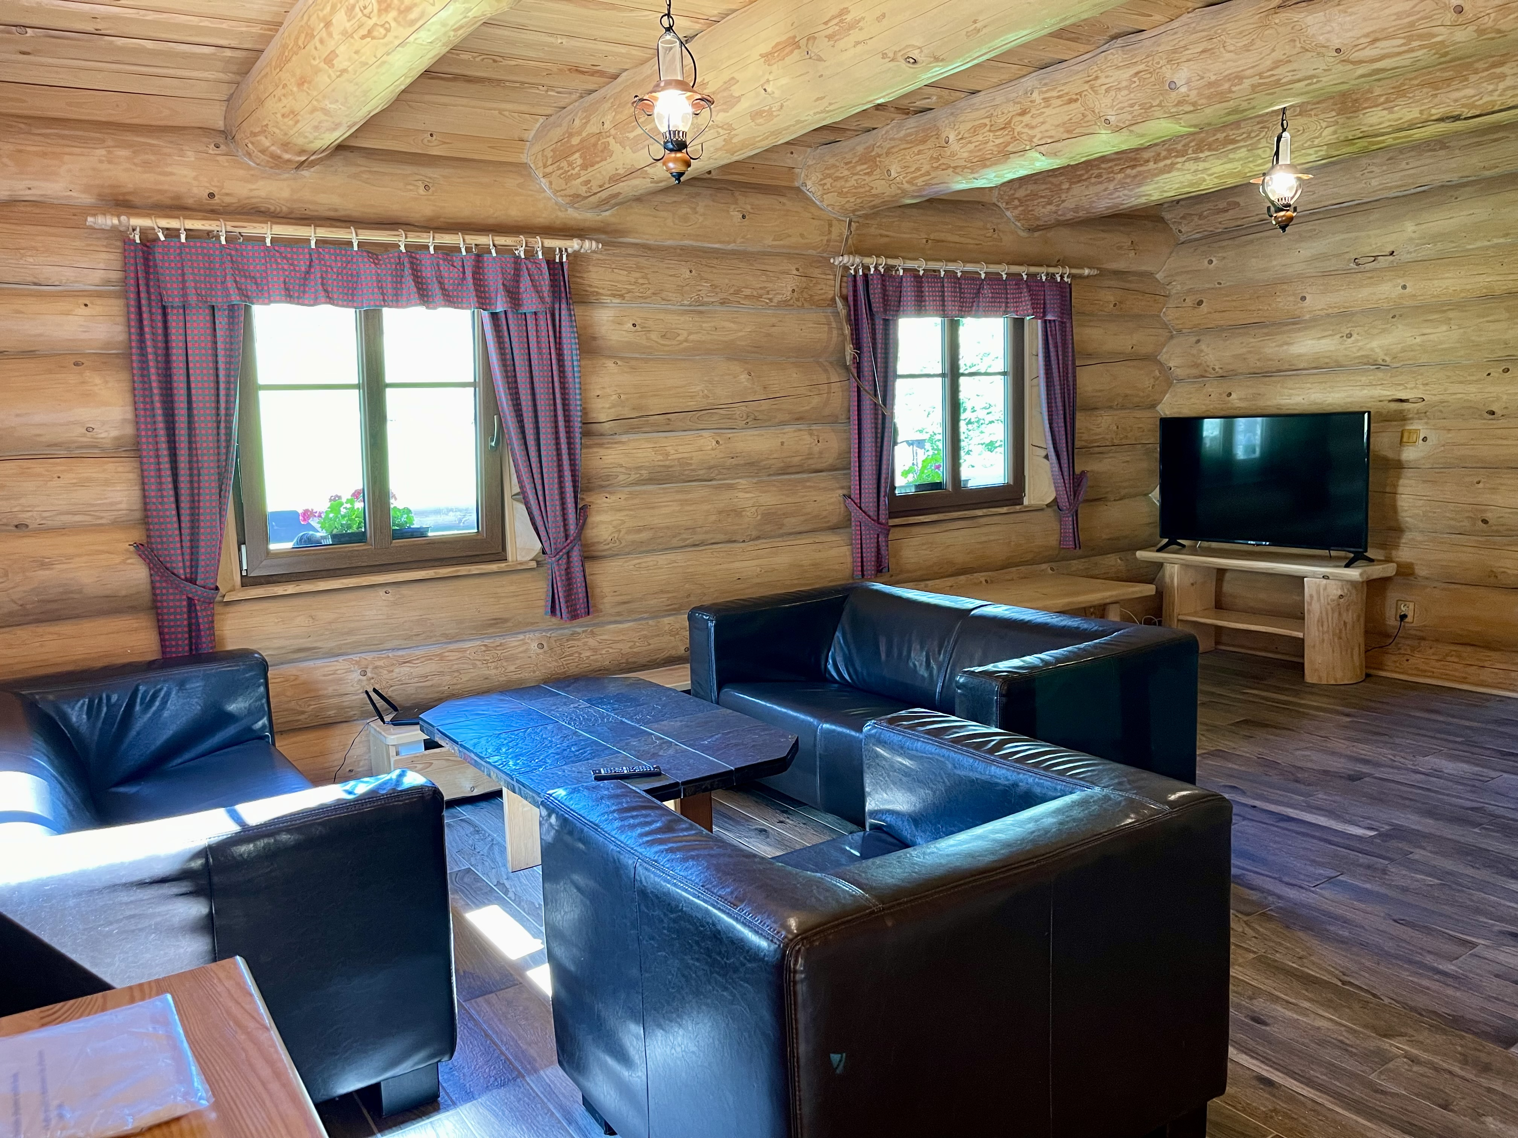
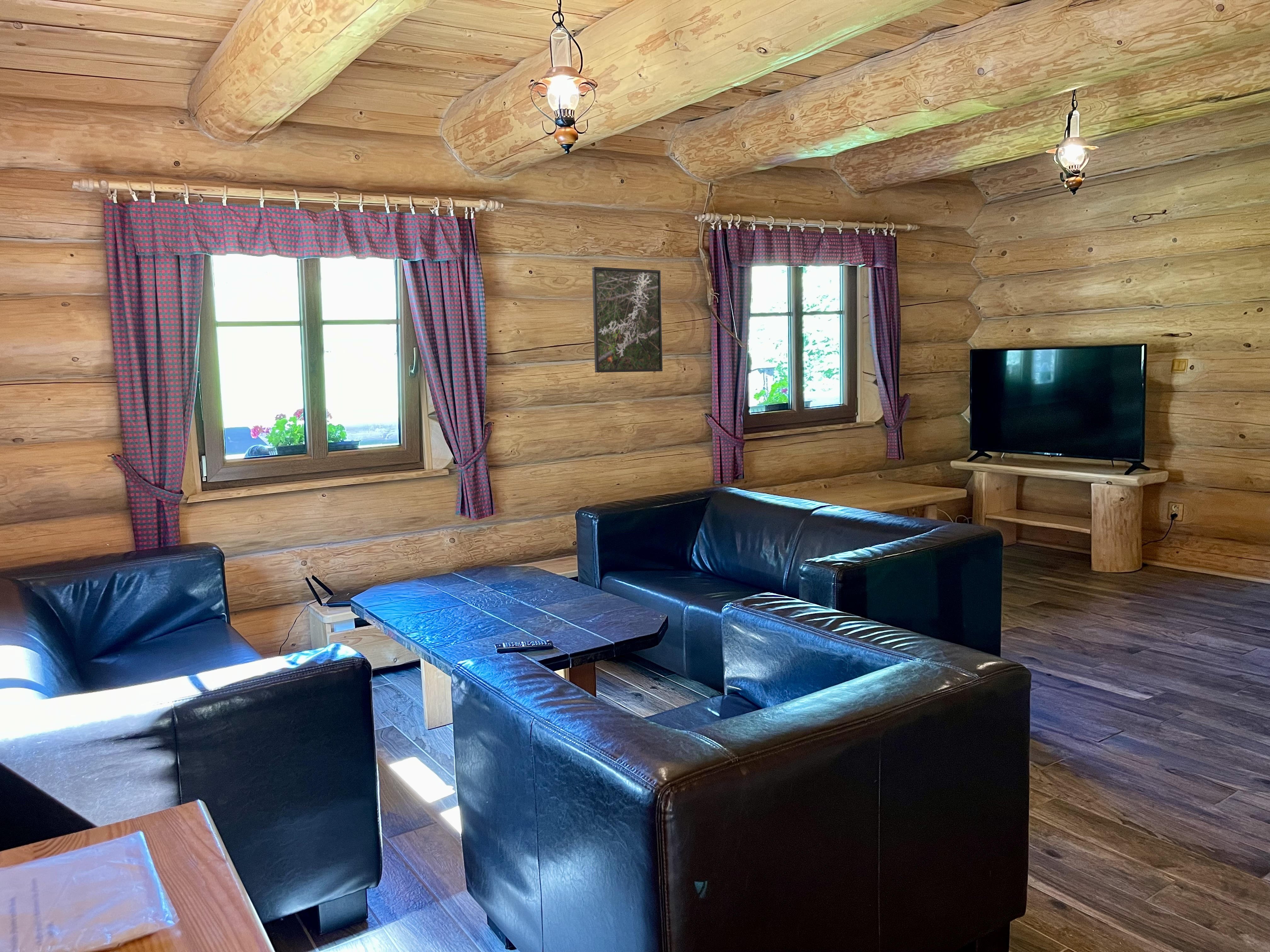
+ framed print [592,266,663,373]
